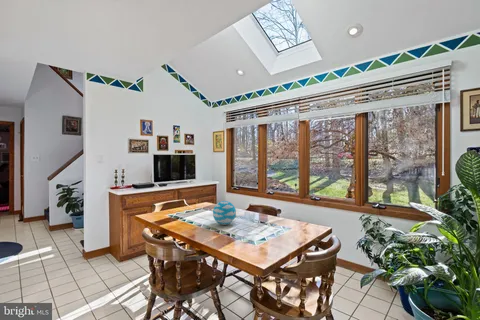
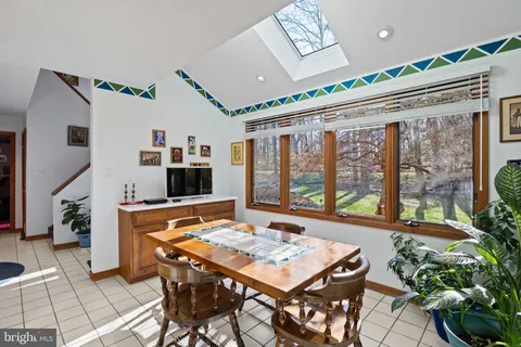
- decorative ball [212,200,237,226]
